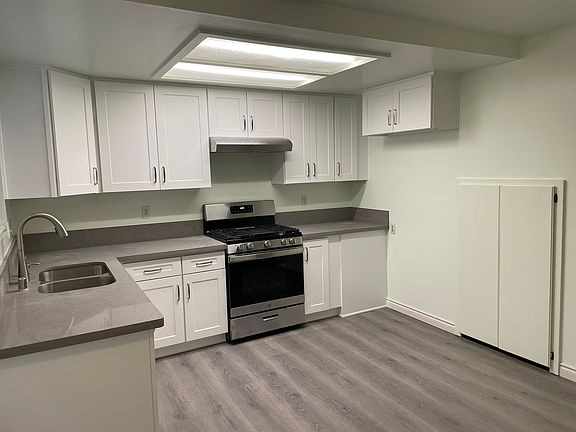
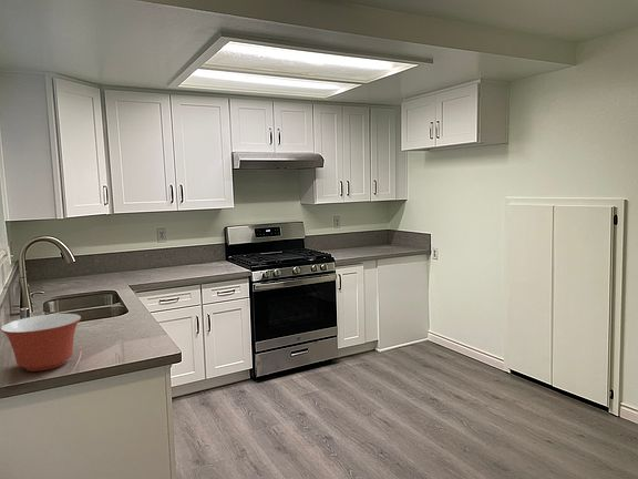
+ mixing bowl [0,313,82,373]
